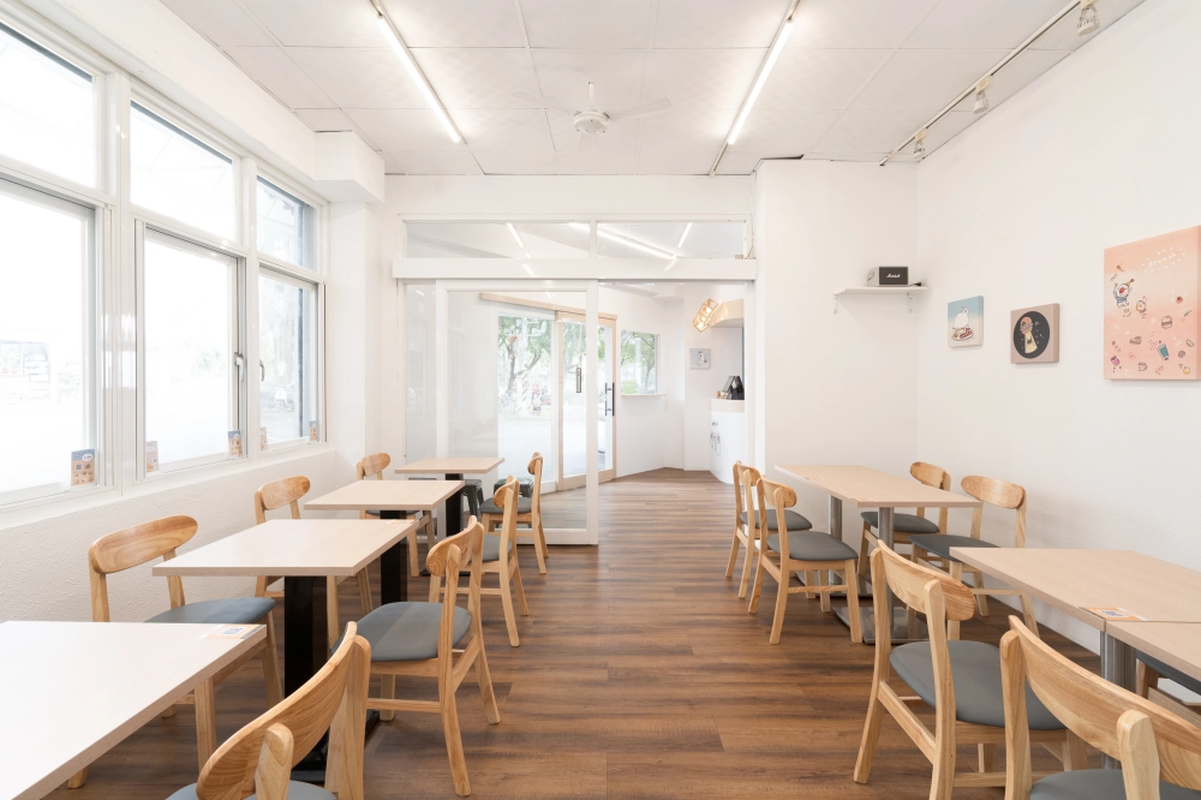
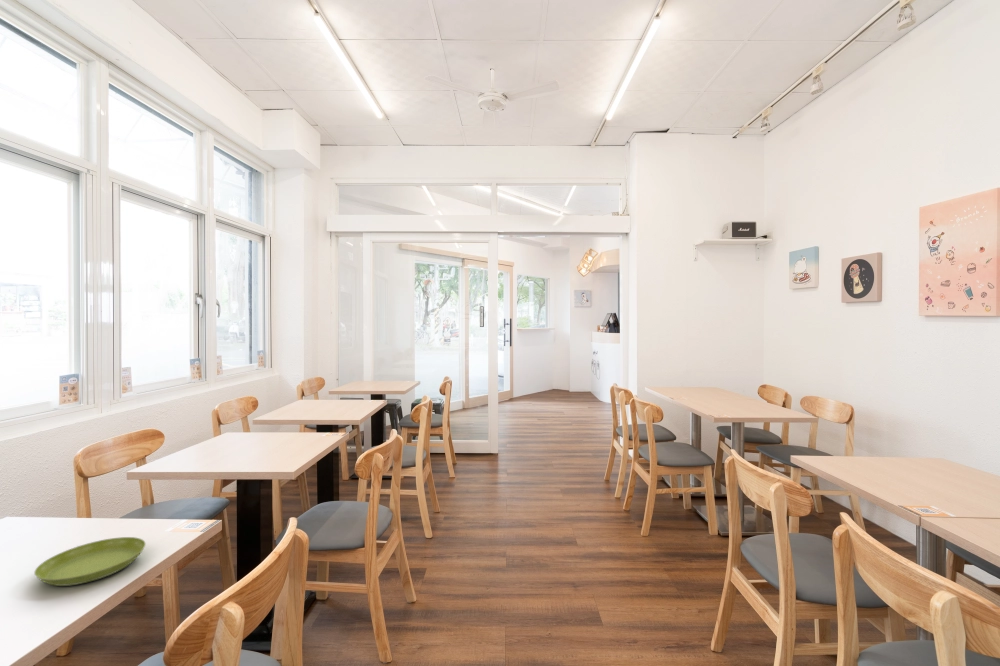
+ saucer [33,536,147,587]
